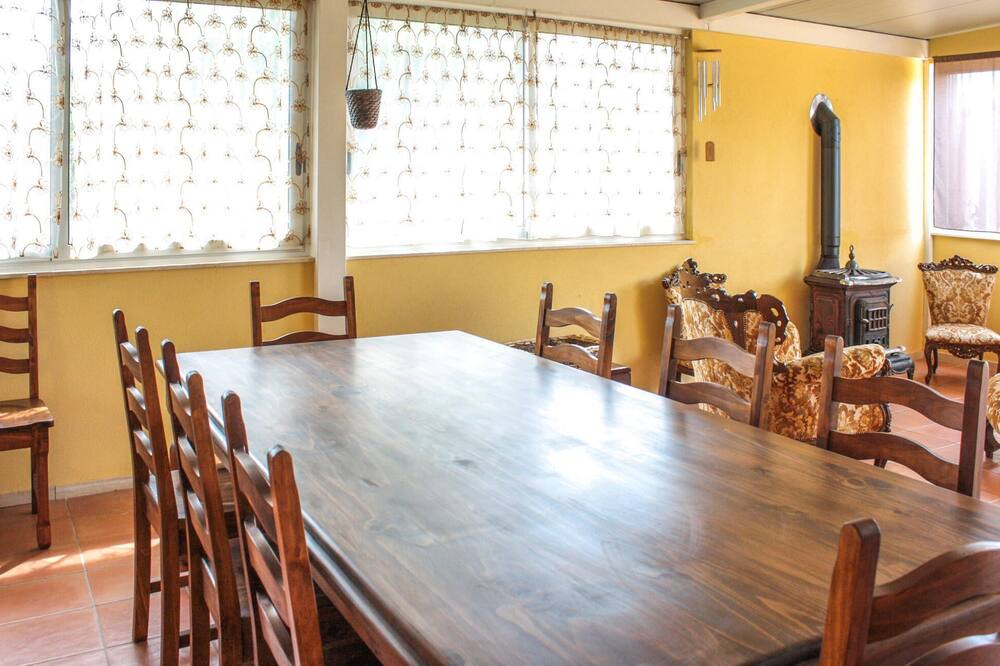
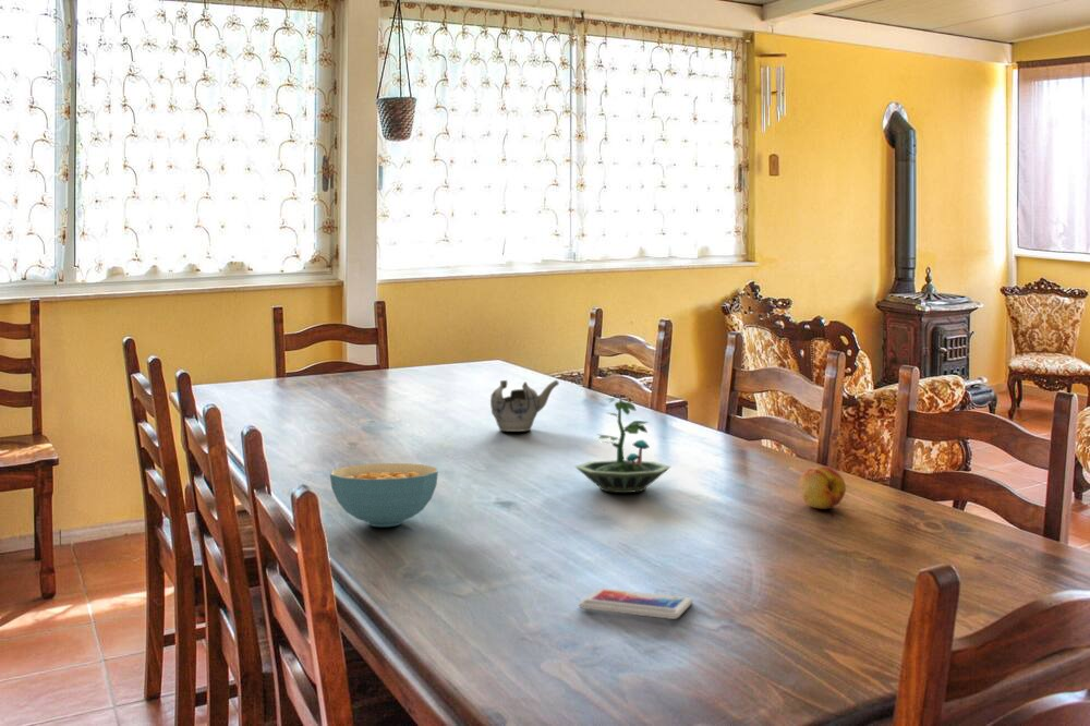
+ smartphone [578,588,694,620]
+ terrarium [574,397,671,494]
+ cereal bowl [329,462,439,528]
+ fruit [798,465,847,510]
+ teapot [489,379,560,433]
